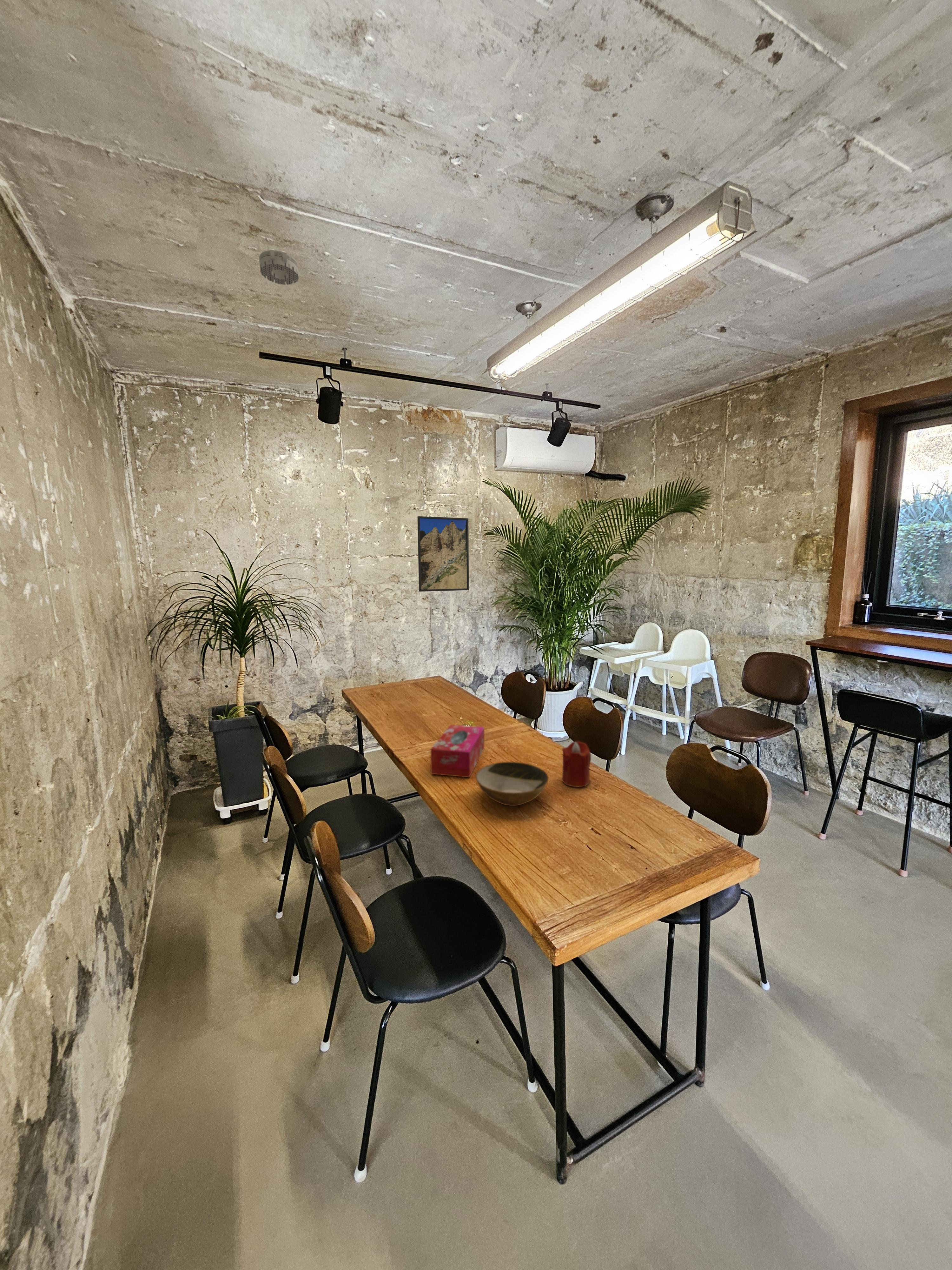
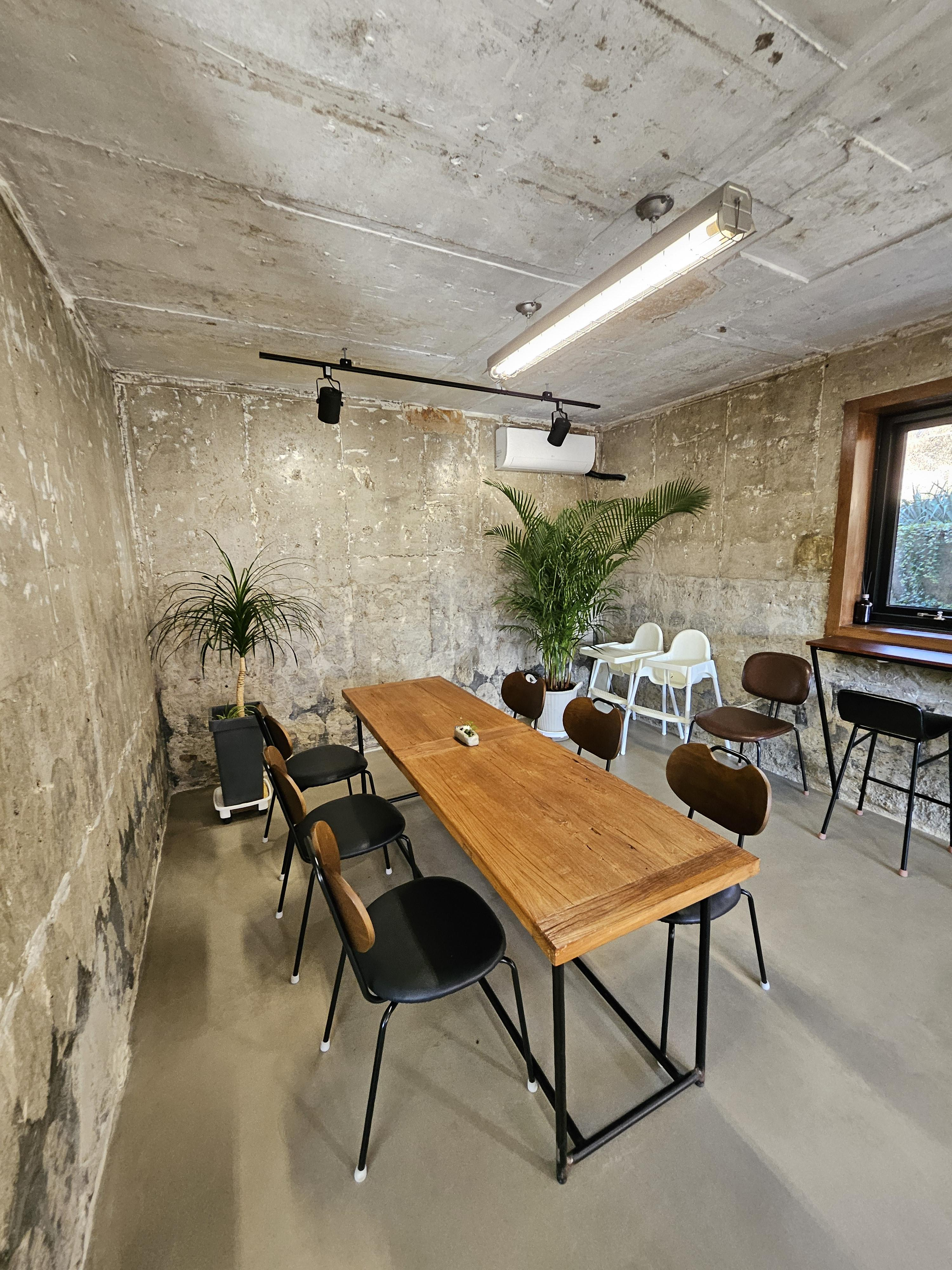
- bowl [475,761,549,806]
- smoke detector [259,248,299,285]
- tissue box [430,725,485,778]
- candle [562,741,592,787]
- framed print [417,516,469,592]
